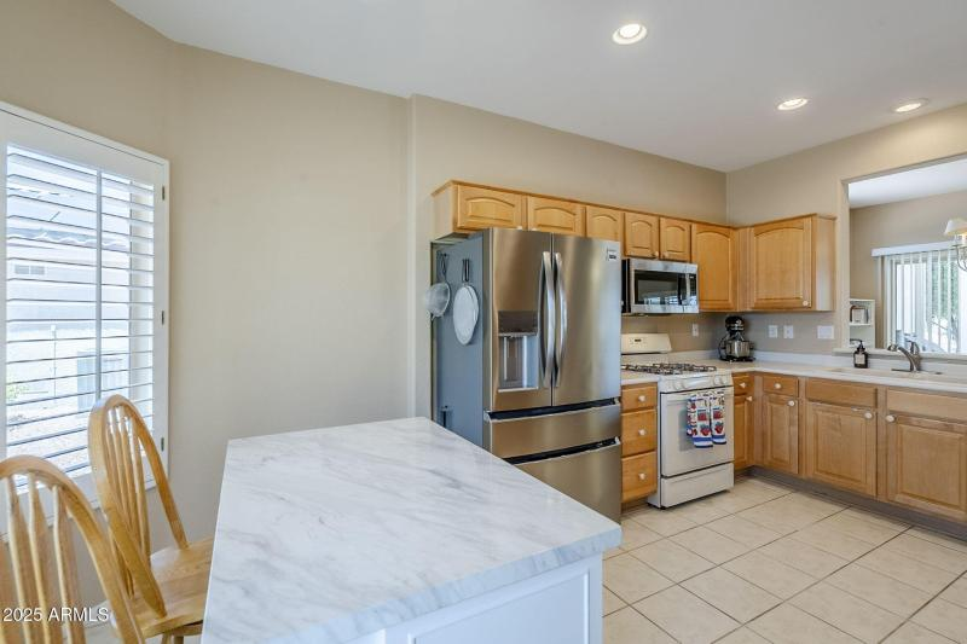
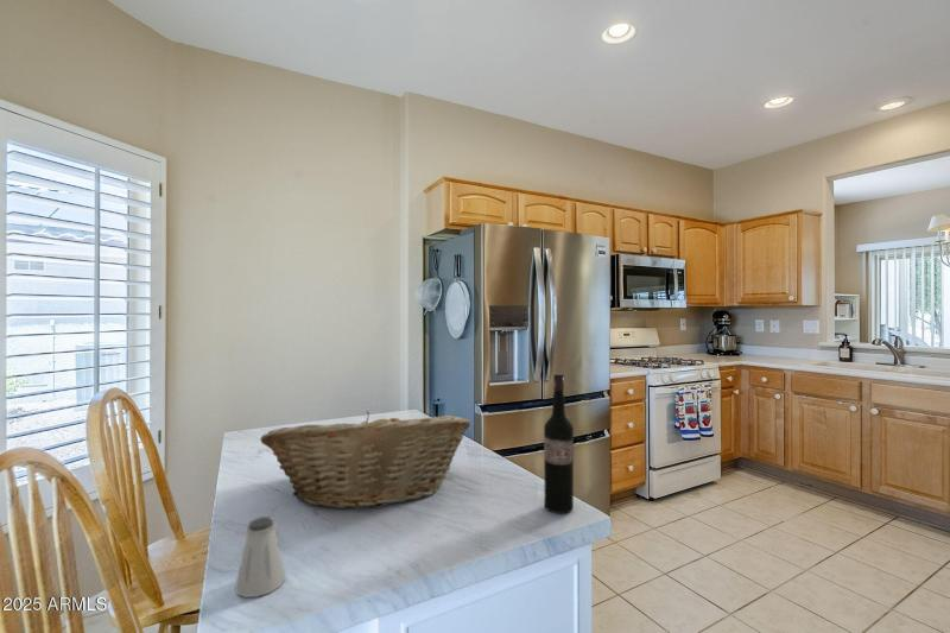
+ wine bottle [543,373,575,514]
+ saltshaker [234,515,286,599]
+ fruit basket [259,410,471,511]
